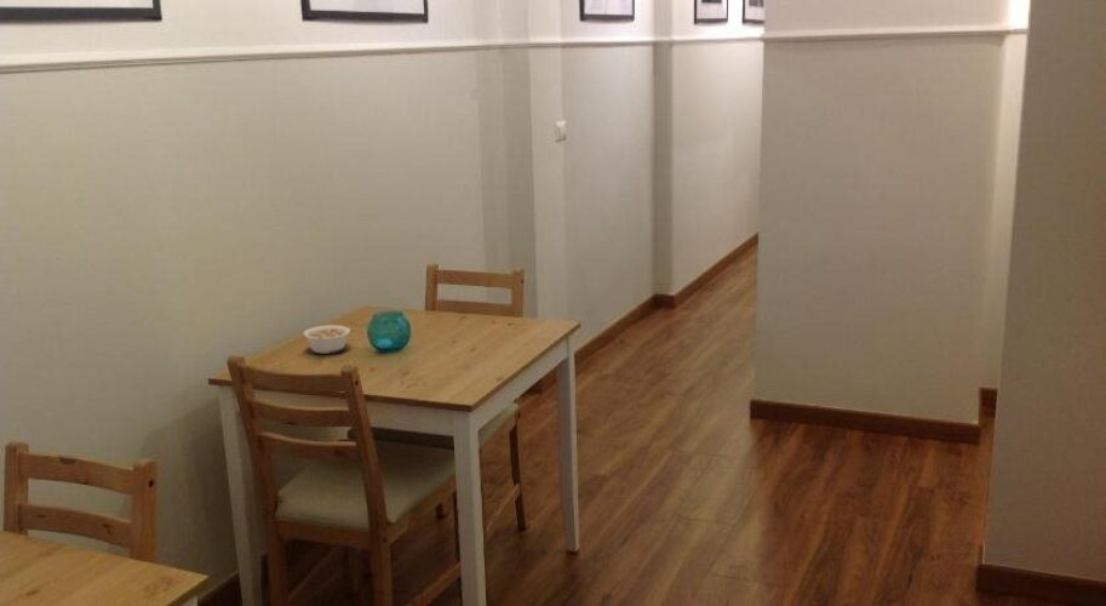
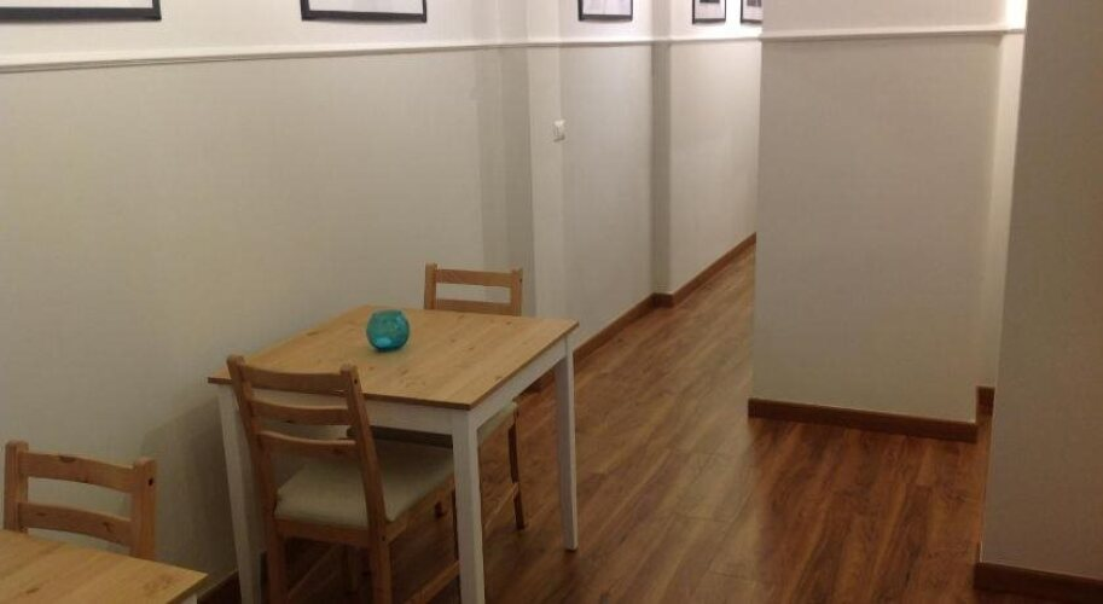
- legume [302,324,351,355]
